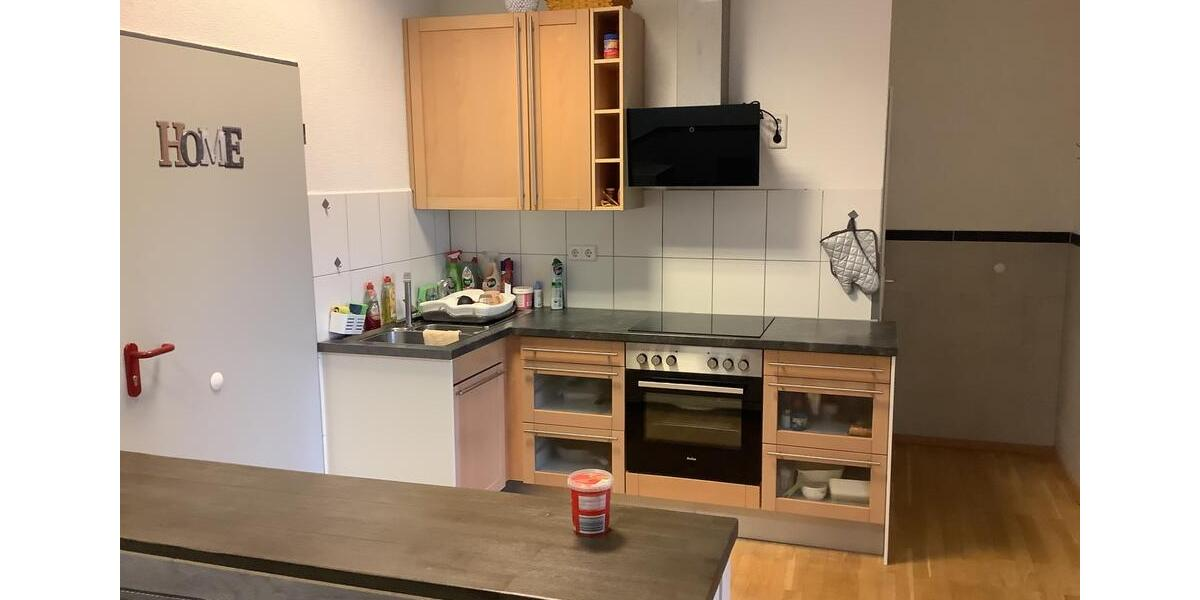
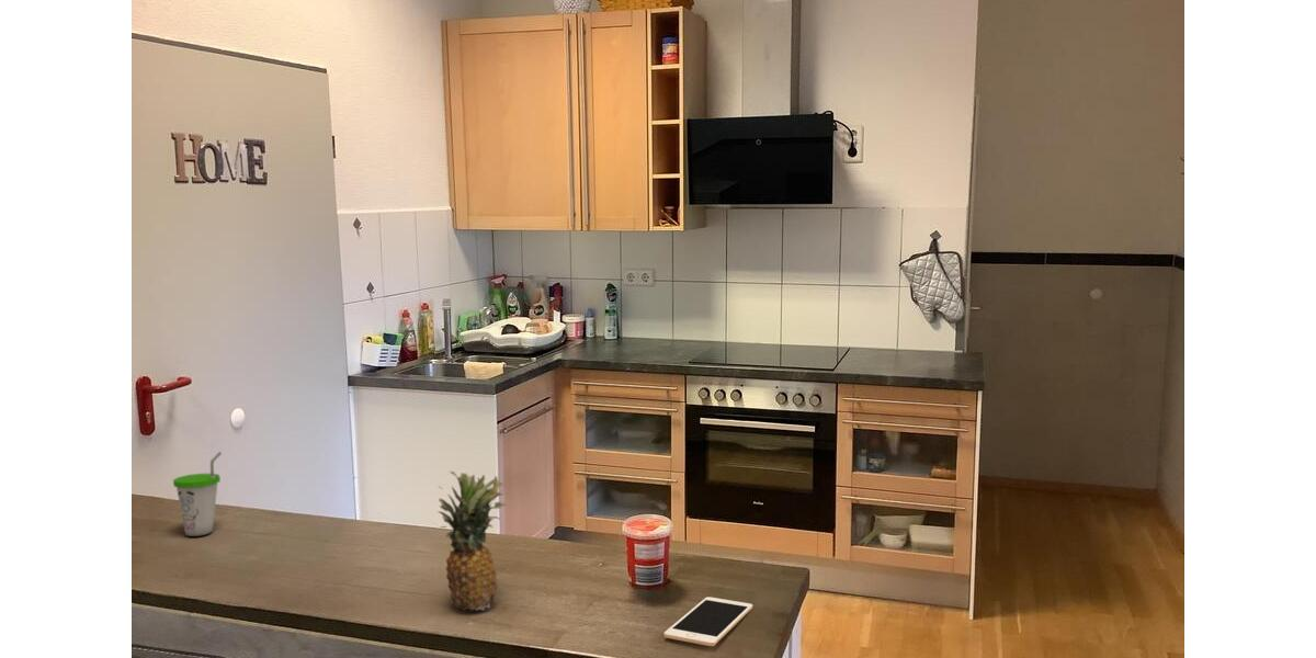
+ cell phone [662,595,753,647]
+ cup [172,451,223,537]
+ fruit [436,470,508,612]
